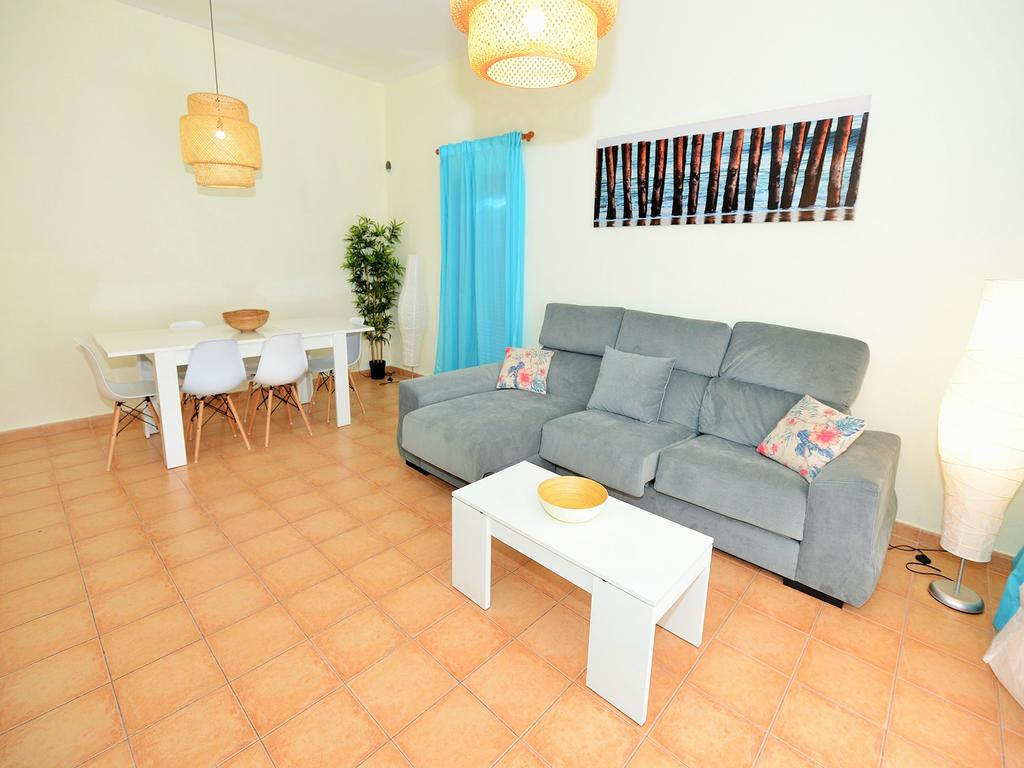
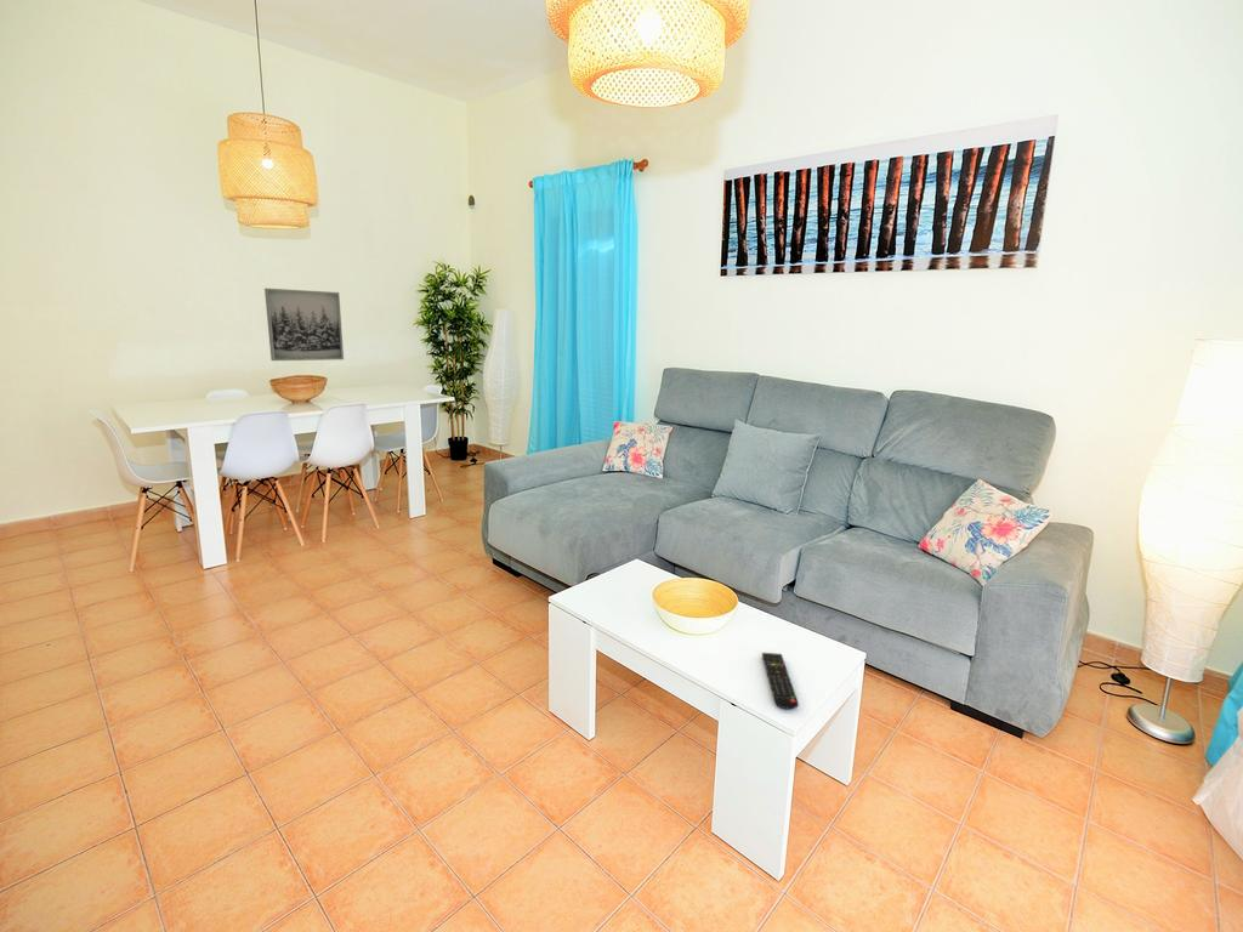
+ wall art [263,288,345,362]
+ remote control [761,652,800,710]
